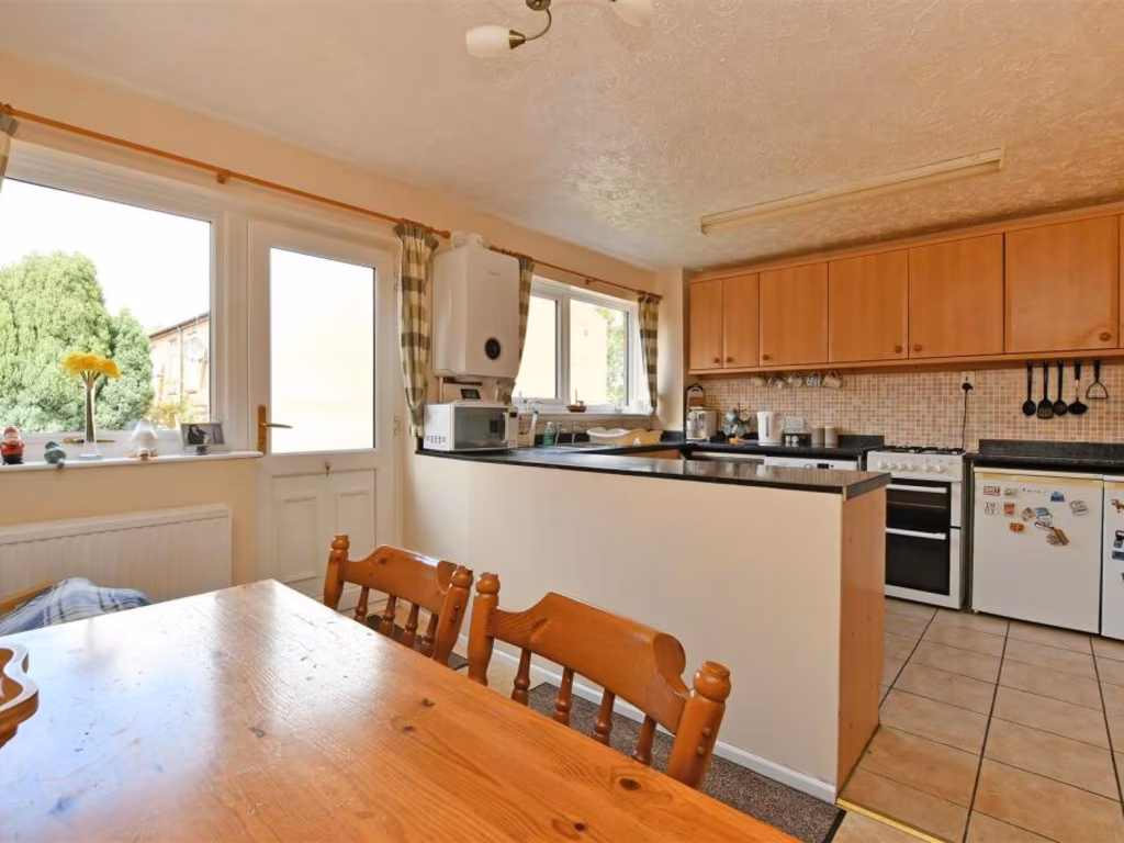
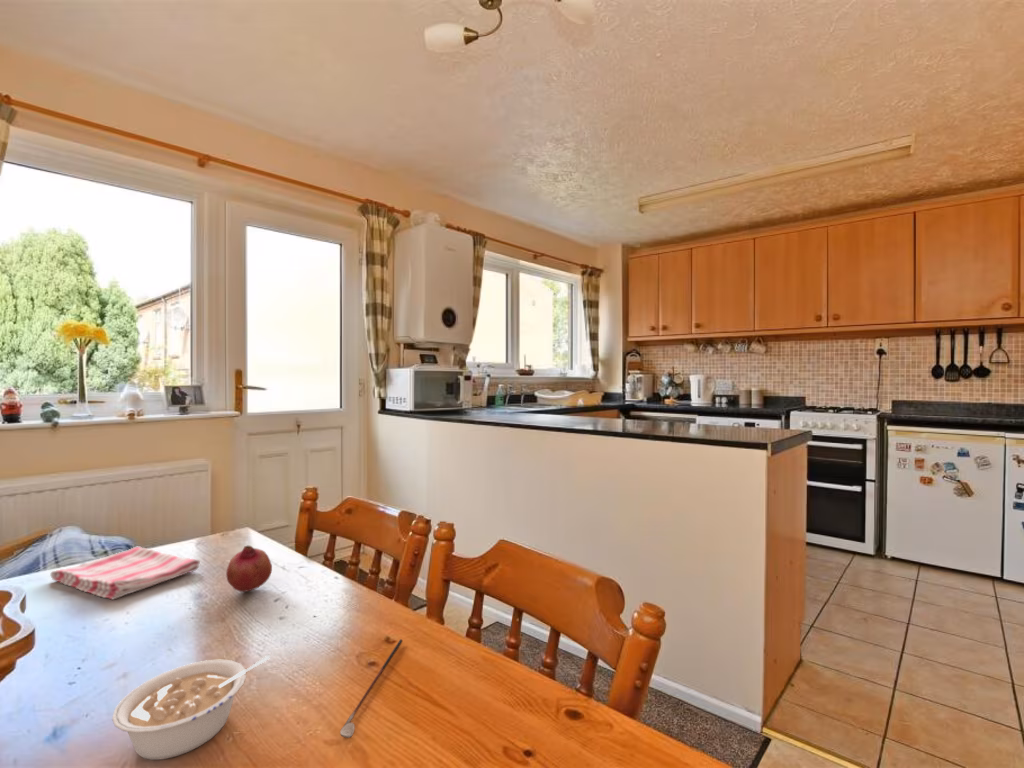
+ legume [111,654,271,761]
+ fruit [225,545,273,593]
+ stirrer [339,638,403,739]
+ dish towel [49,545,201,601]
